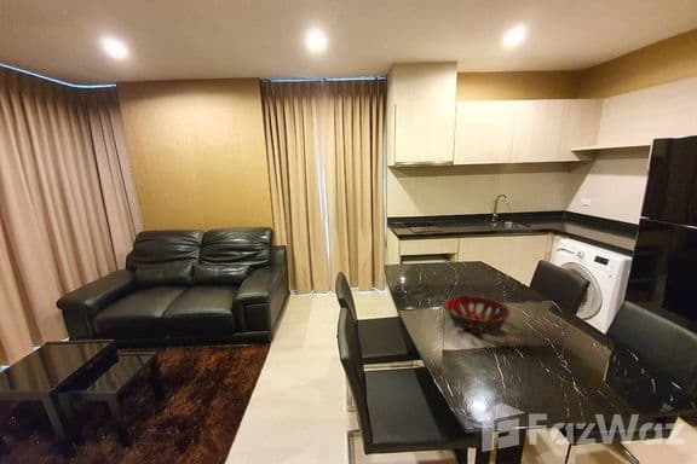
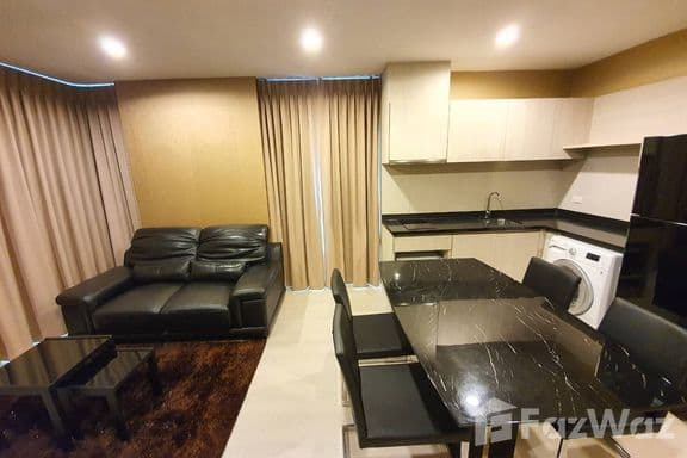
- decorative bowl [443,294,512,335]
